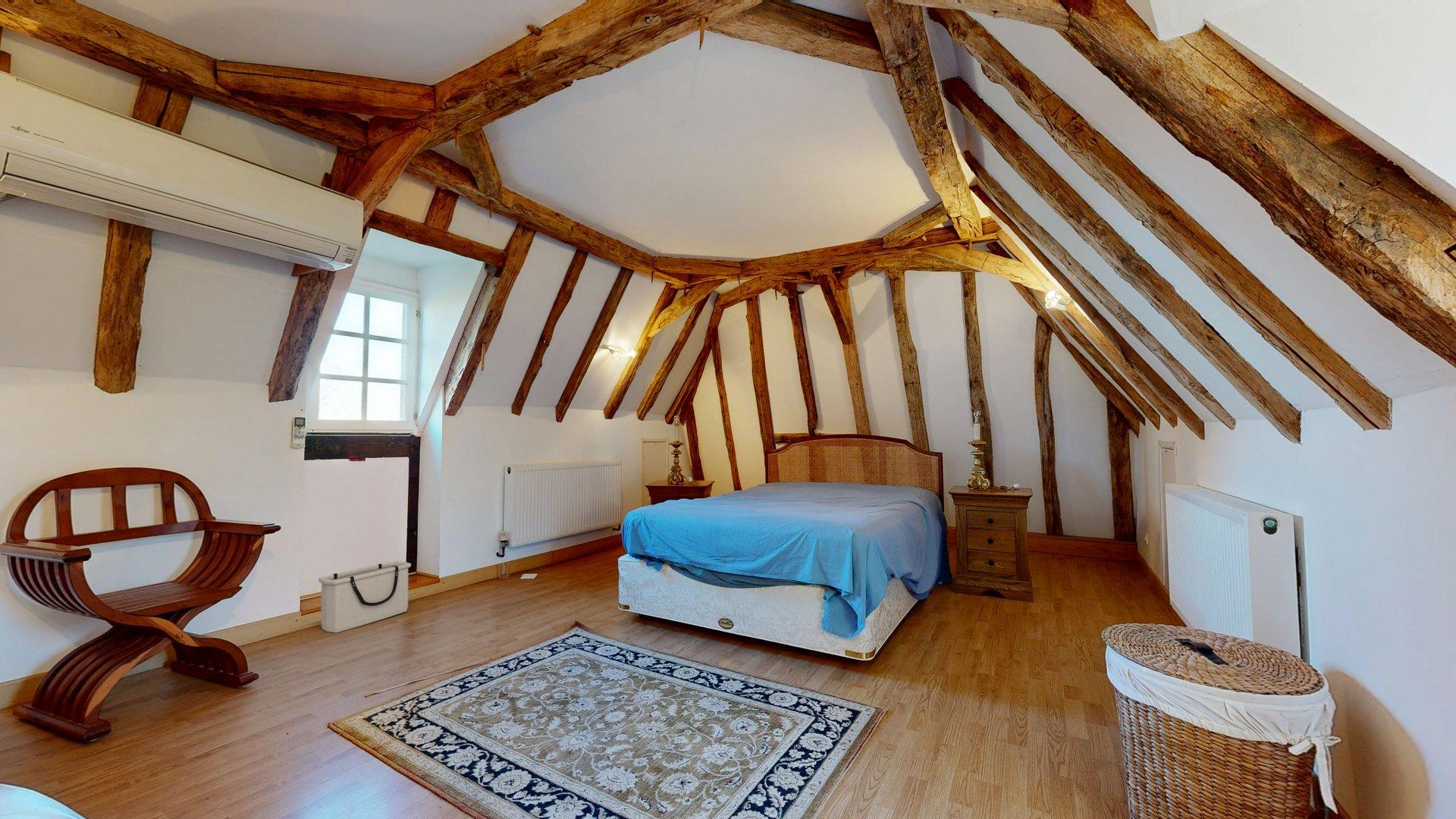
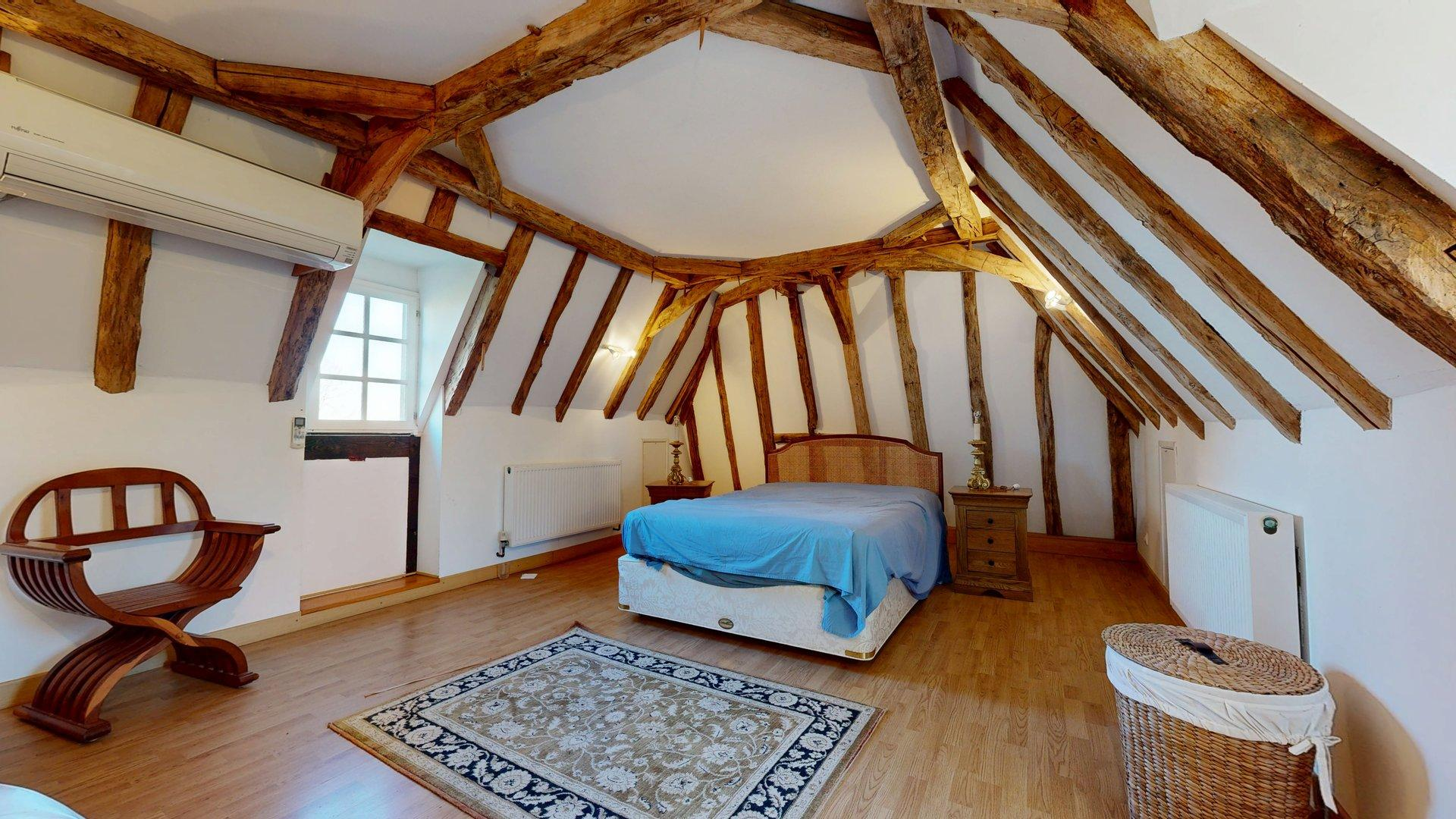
- storage bin [318,560,412,633]
